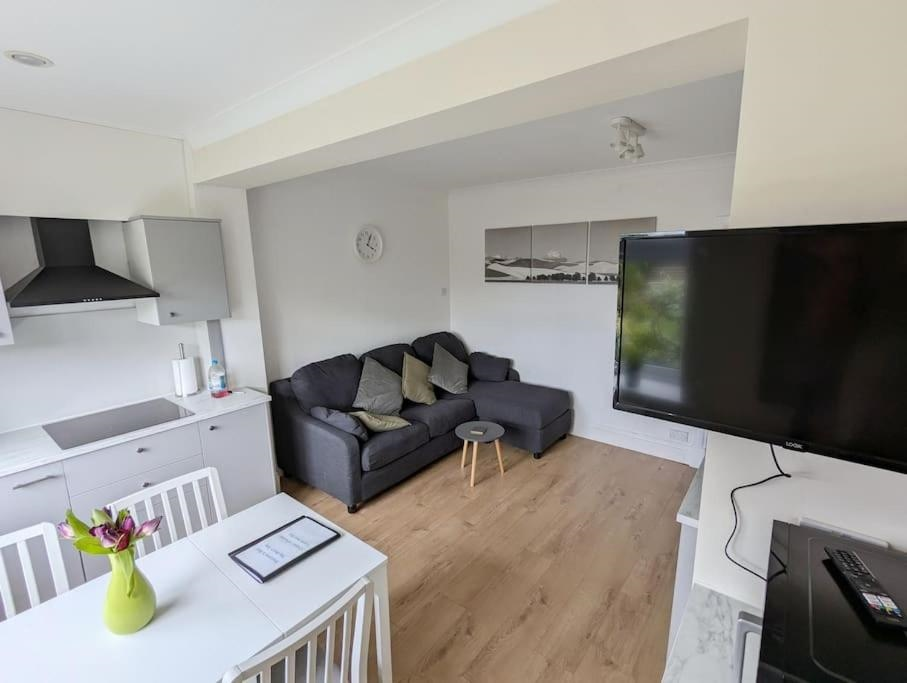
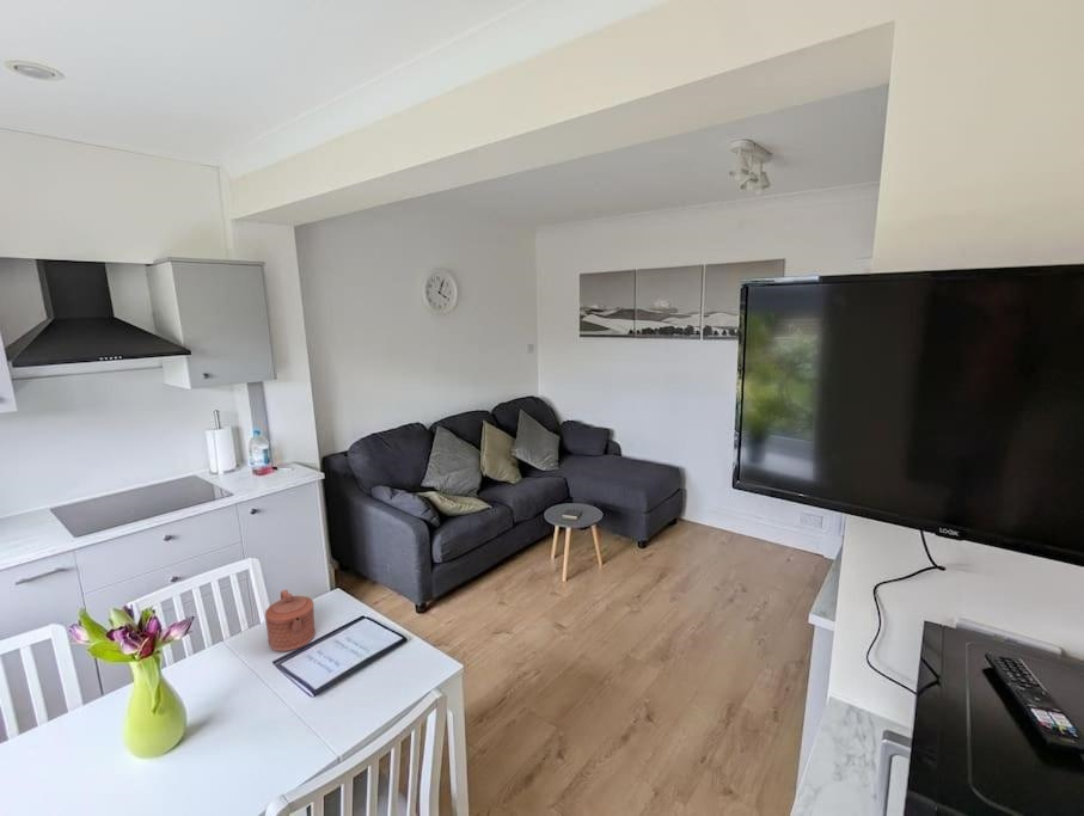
+ teapot [264,589,317,652]
